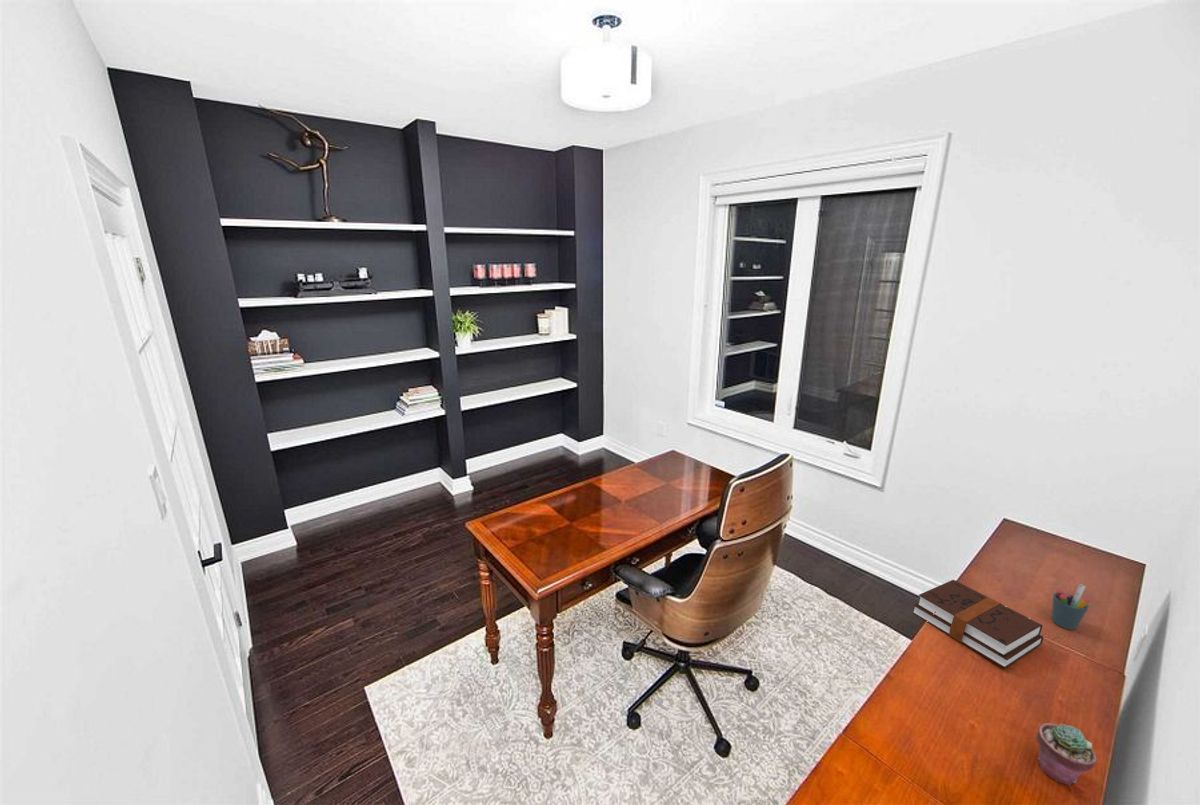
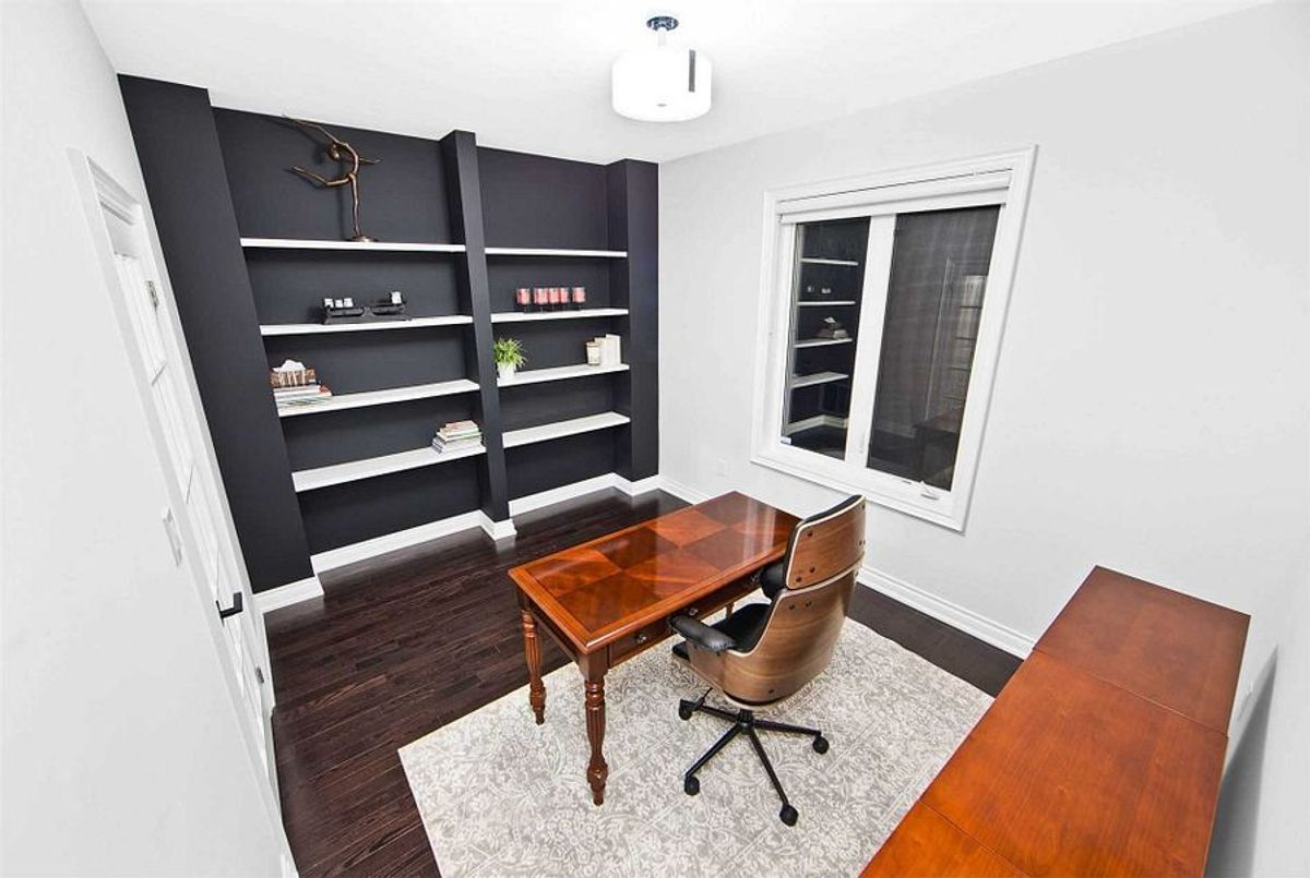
- pen holder [1051,583,1091,631]
- hardback book [911,579,1044,669]
- potted succulent [1036,722,1098,787]
